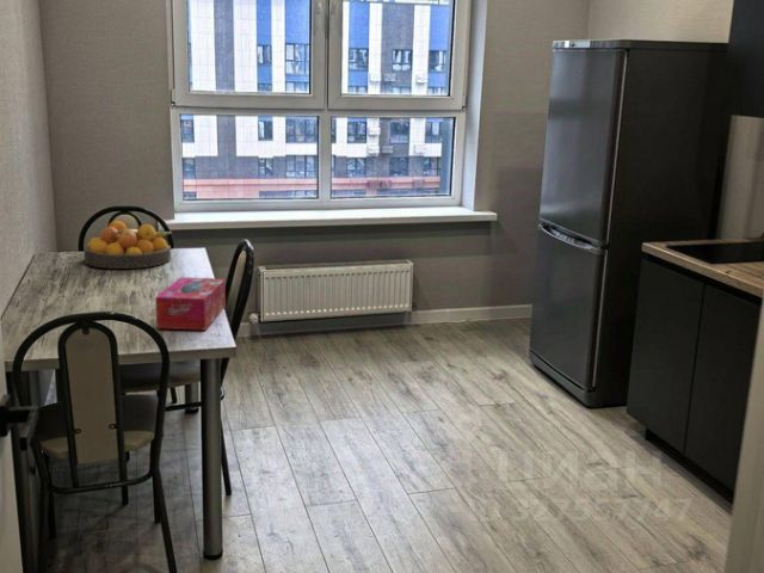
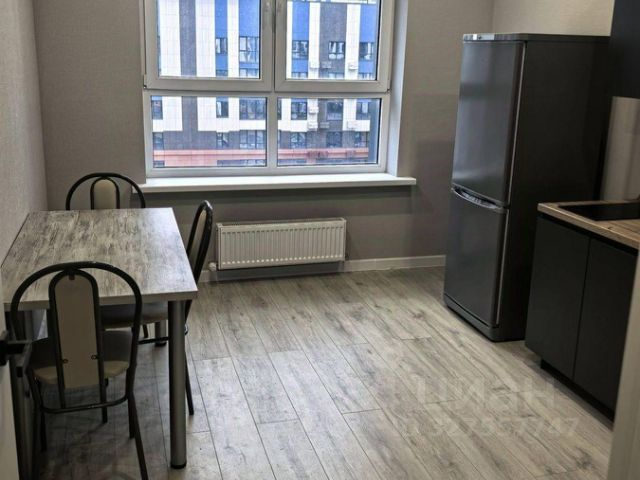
- fruit bowl [82,220,173,270]
- tissue box [154,276,227,332]
